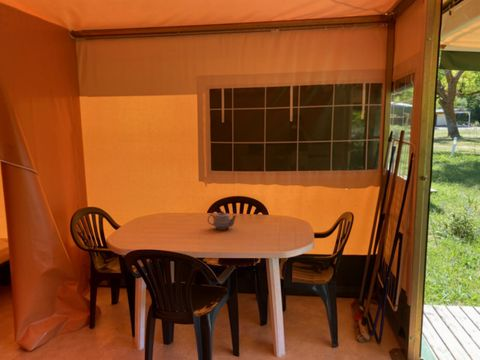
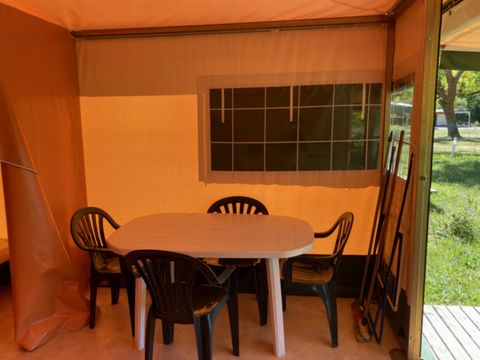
- teapot [207,210,238,231]
